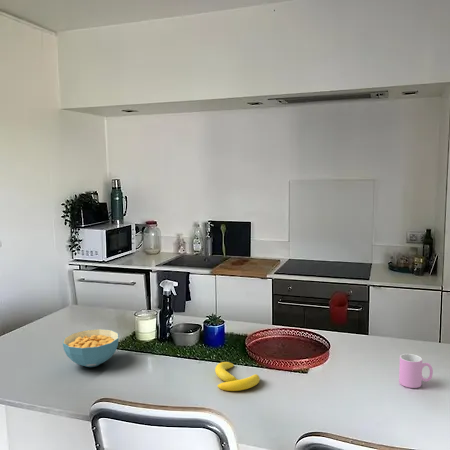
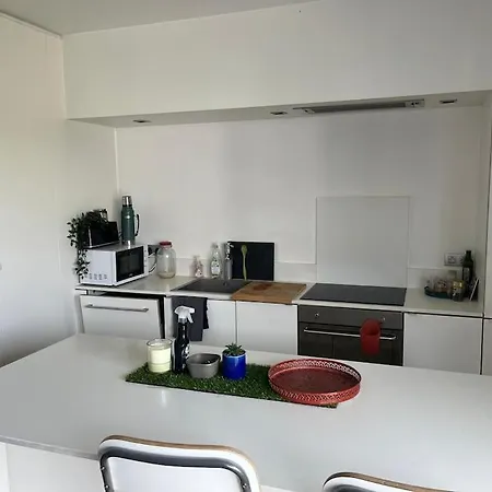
- cup [398,353,434,389]
- banana [214,361,261,392]
- cereal bowl [62,328,119,368]
